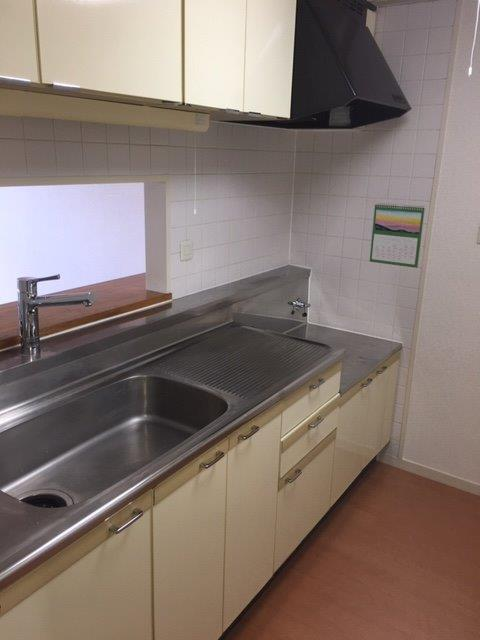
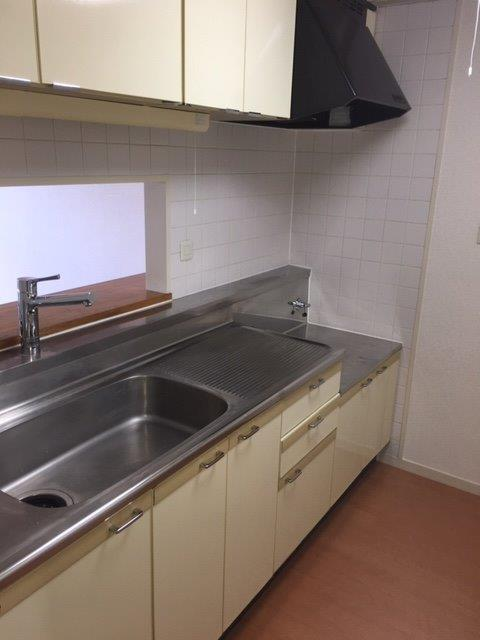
- calendar [369,202,426,269]
